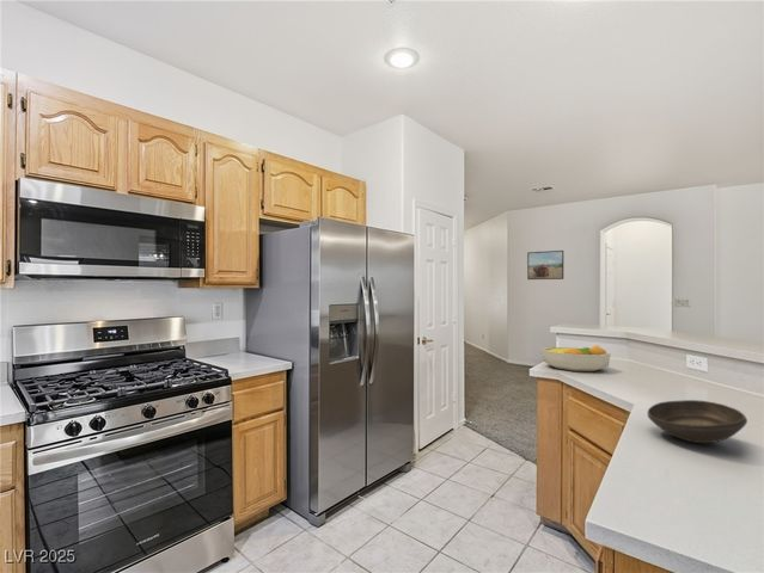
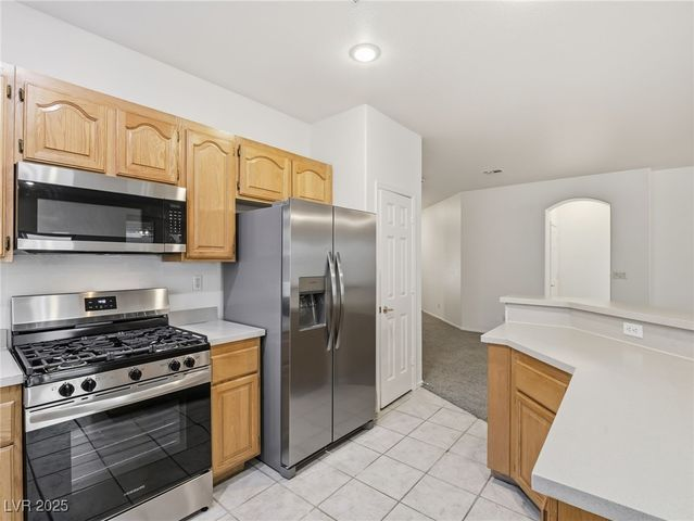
- bowl [647,399,748,444]
- fruit bowl [539,344,612,372]
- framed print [526,249,564,281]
